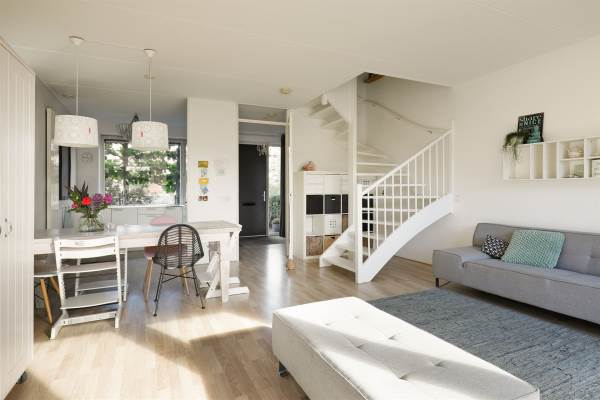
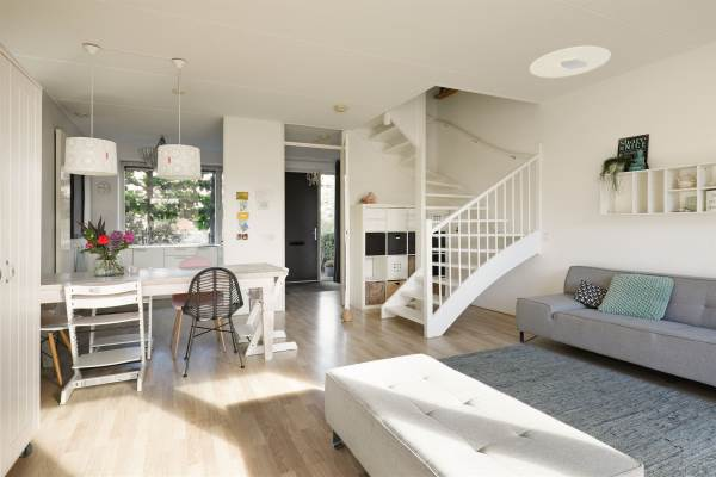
+ ceiling light [529,45,612,79]
